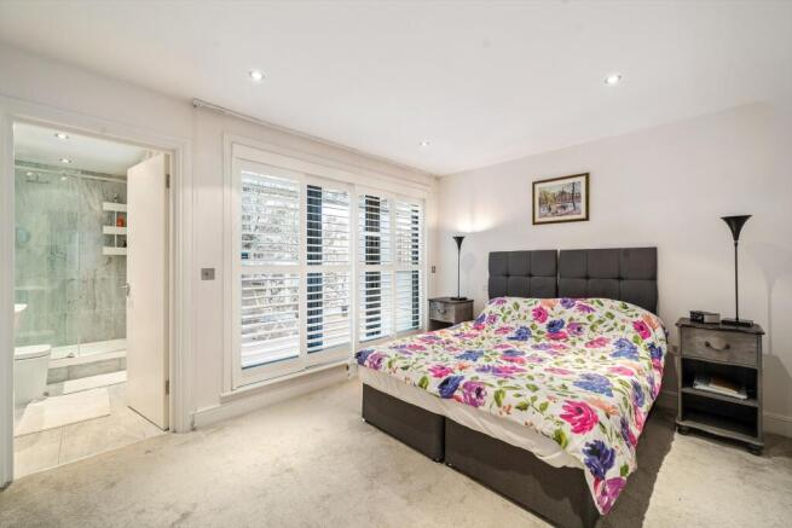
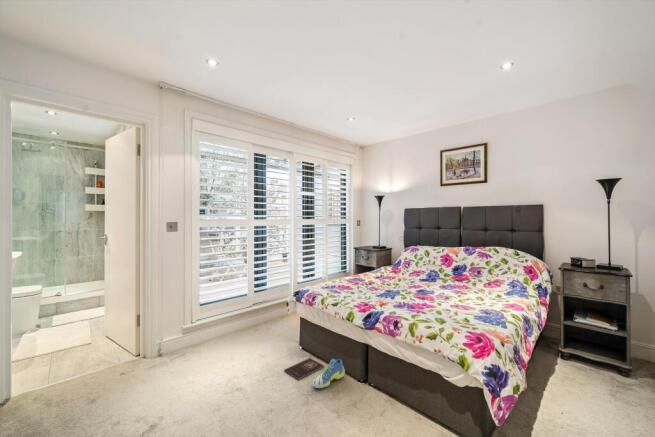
+ book [283,357,325,381]
+ sneaker [311,358,346,389]
